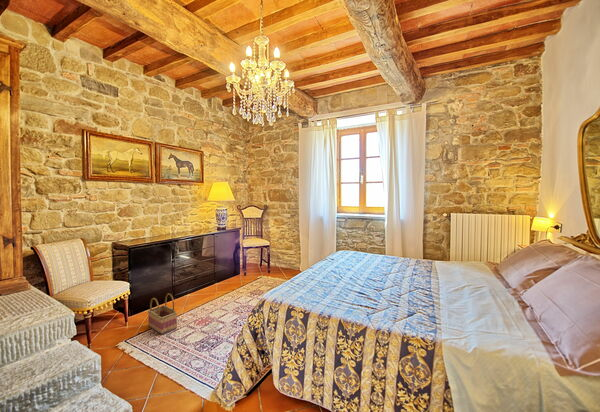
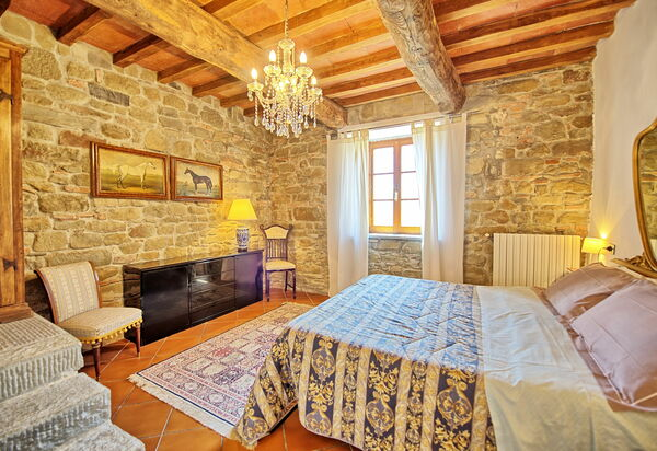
- basket [147,292,178,335]
